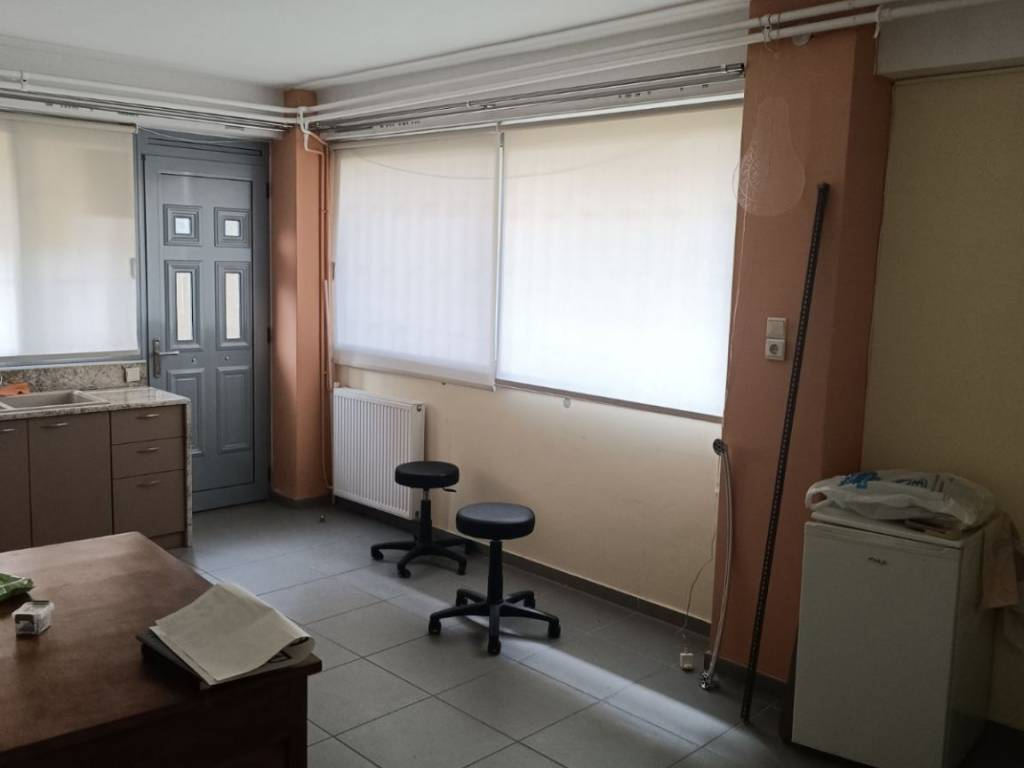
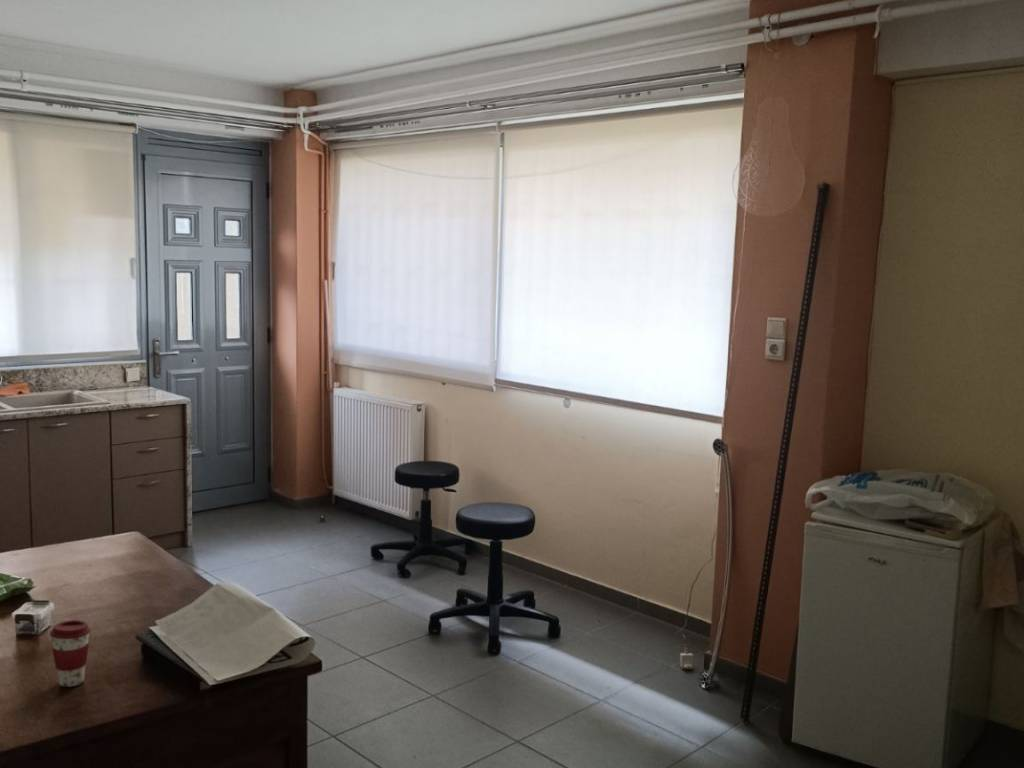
+ coffee cup [49,619,92,688]
